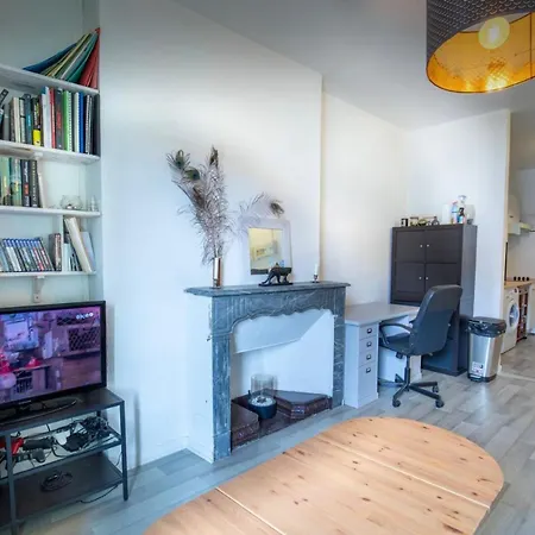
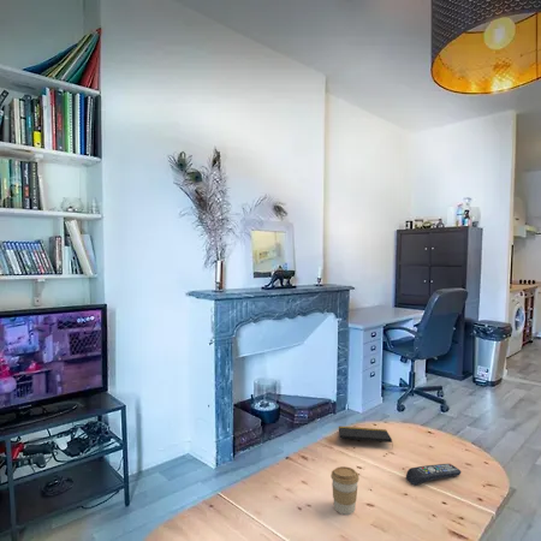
+ notepad [338,426,394,450]
+ remote control [405,463,463,487]
+ coffee cup [329,465,361,516]
